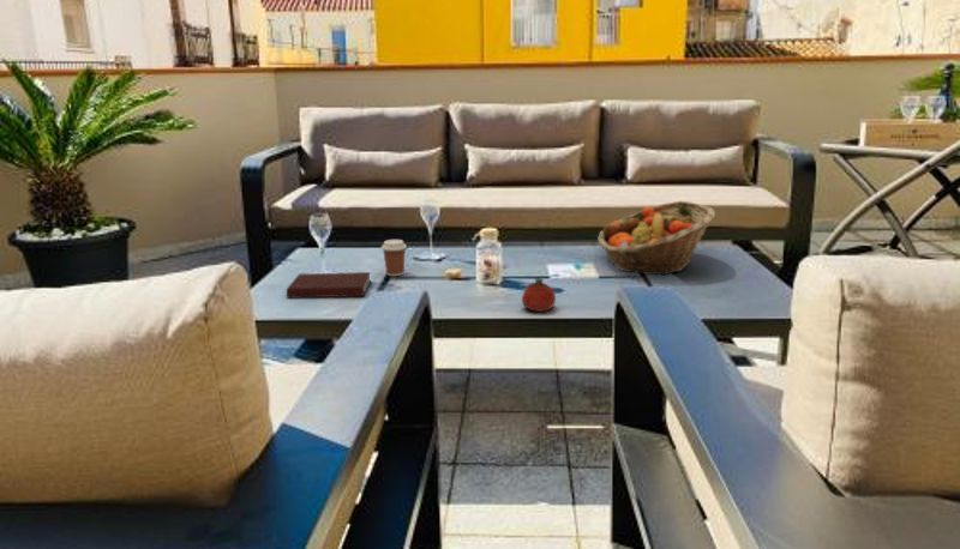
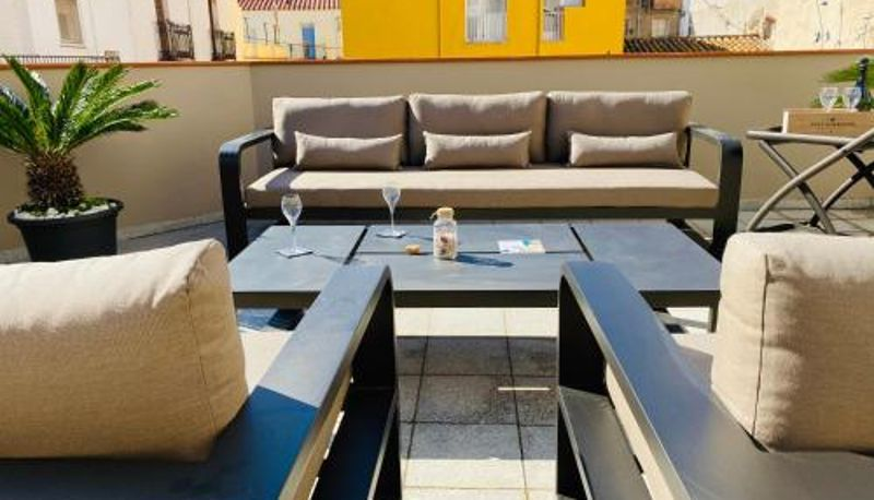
- fruit basket [596,200,716,276]
- fruit [521,276,557,313]
- notebook [286,271,372,300]
- coffee cup [380,239,408,277]
